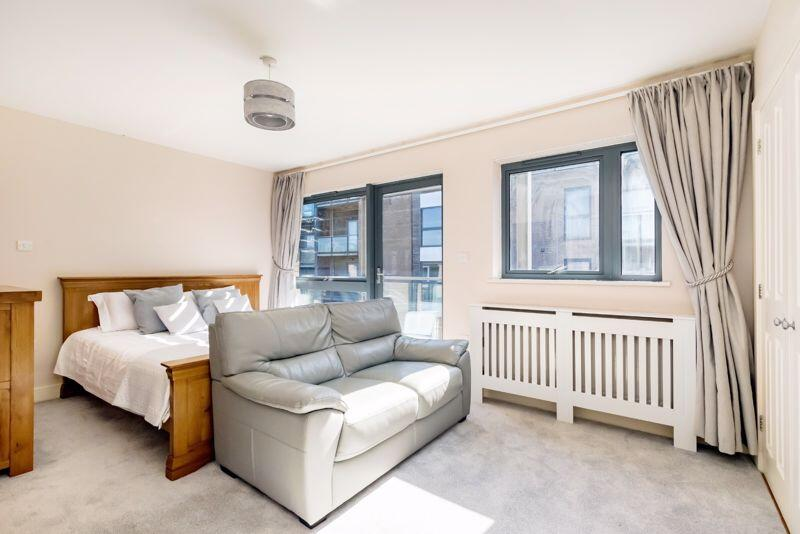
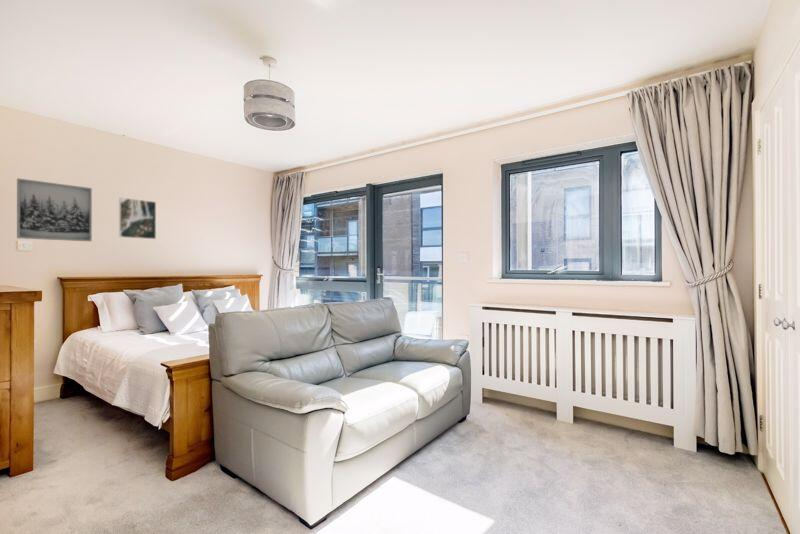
+ wall art [16,177,93,242]
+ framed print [118,197,157,240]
